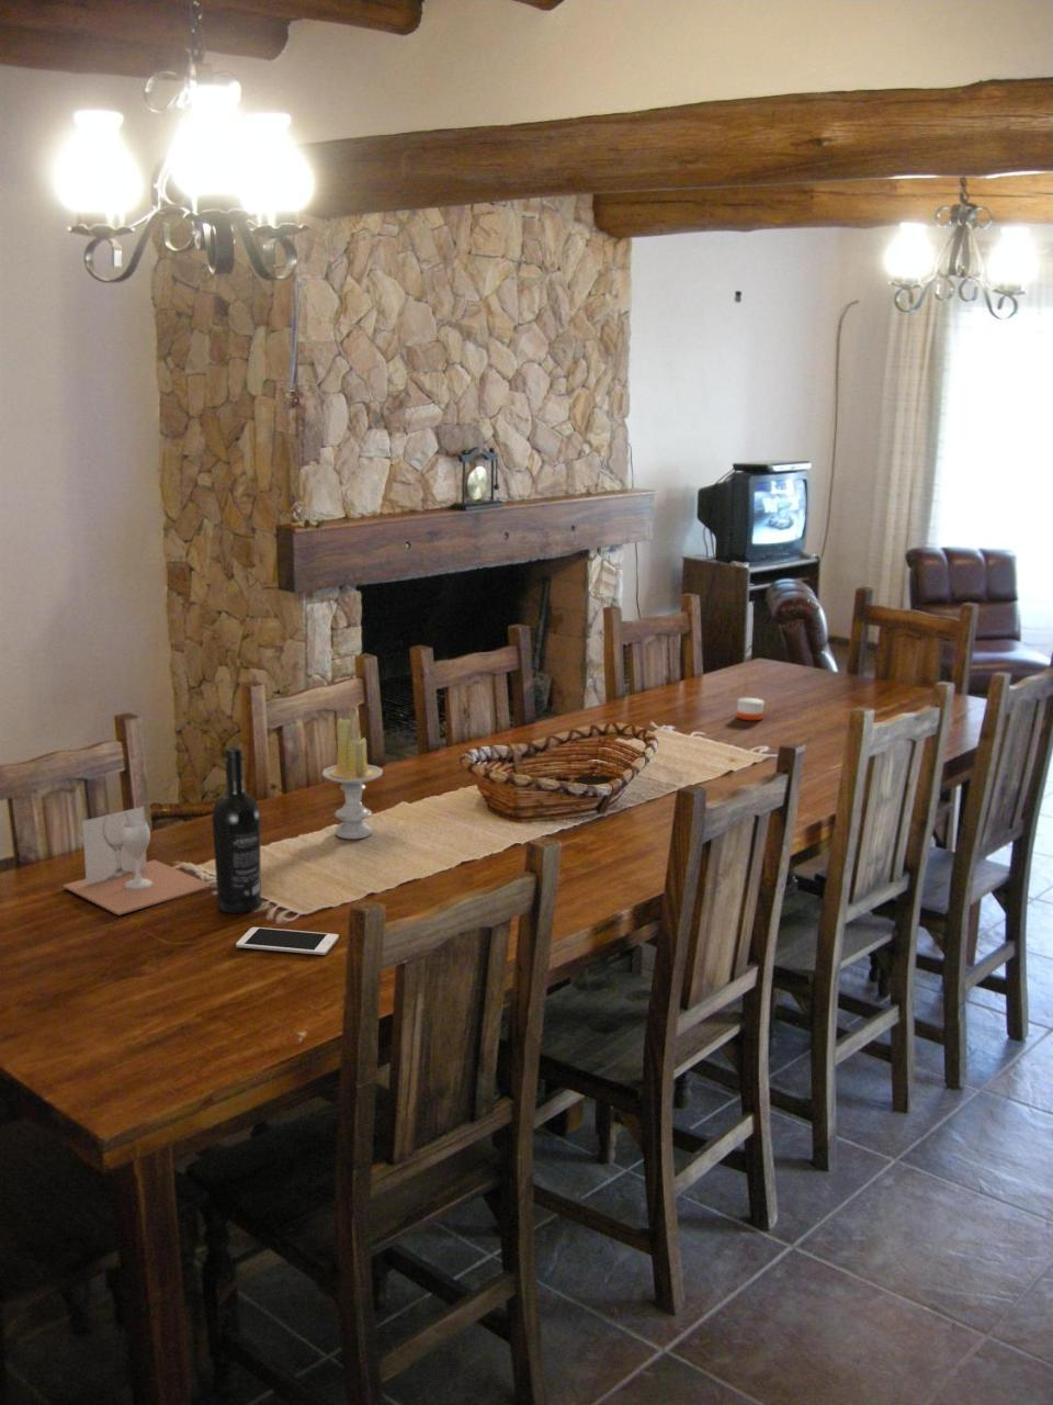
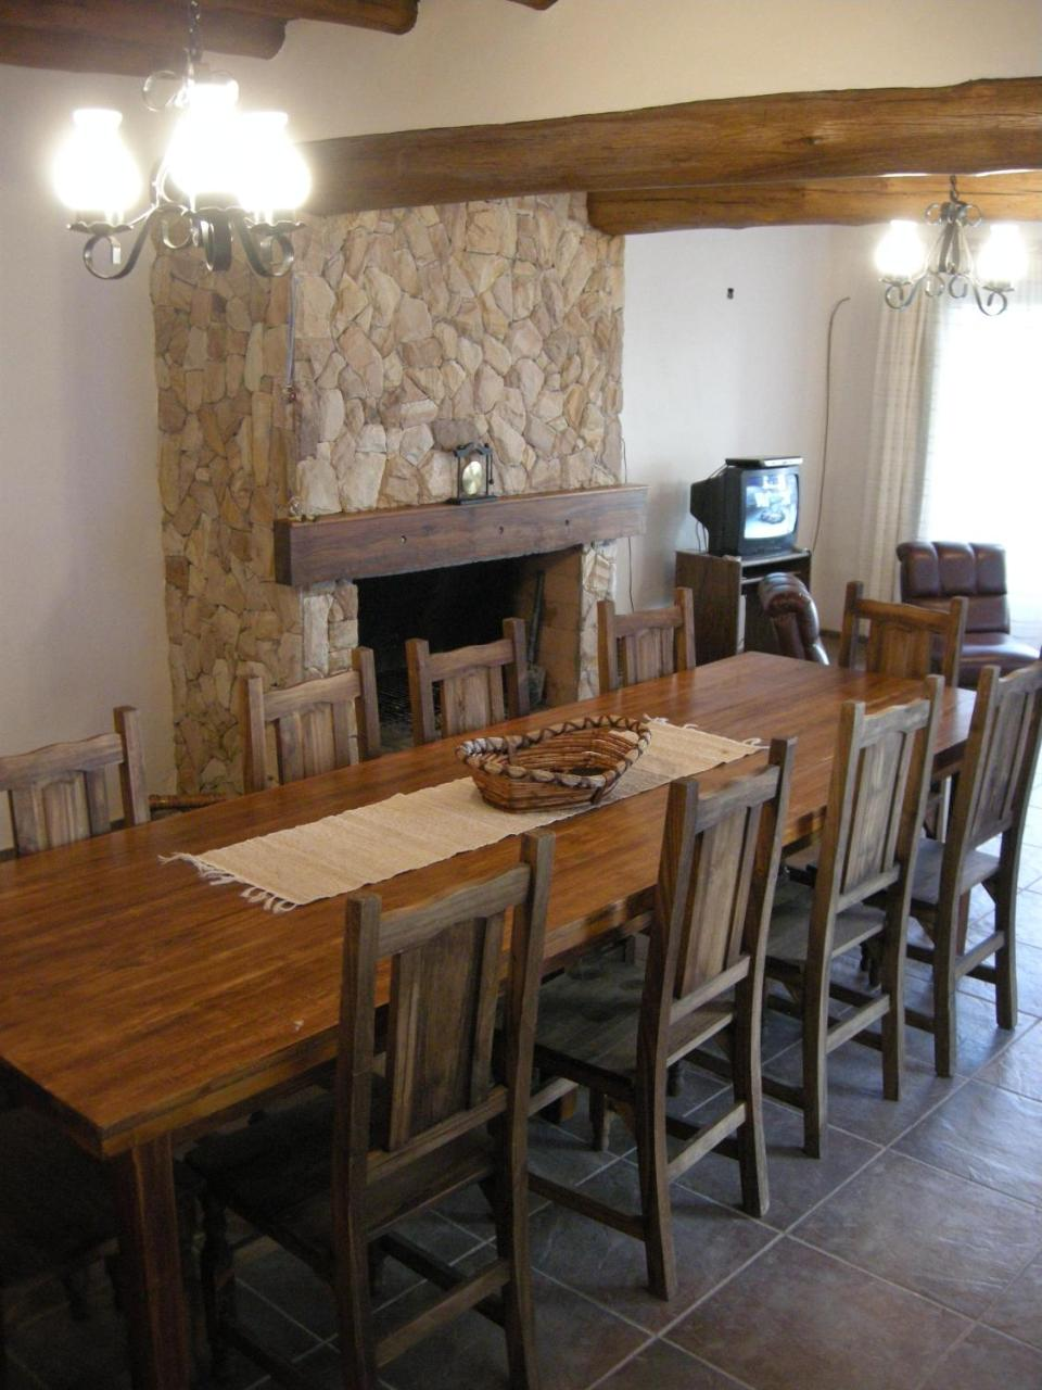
- wine bottle [210,747,262,914]
- wine glass [62,805,212,916]
- candle [322,717,384,840]
- candle [736,690,764,721]
- cell phone [234,926,340,956]
